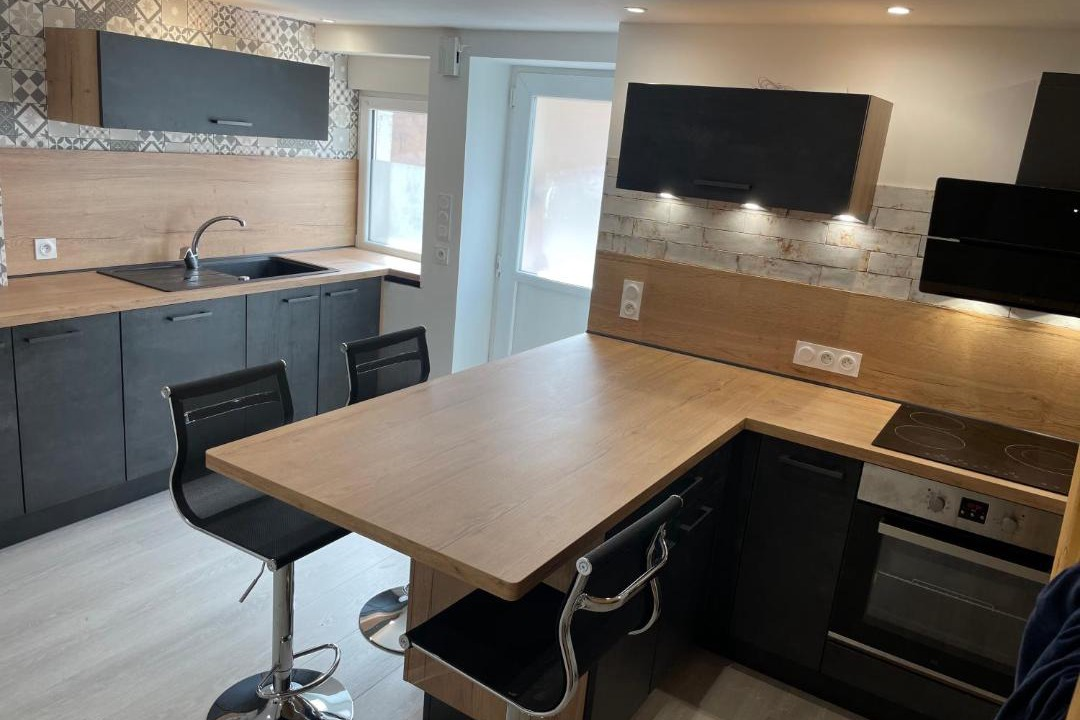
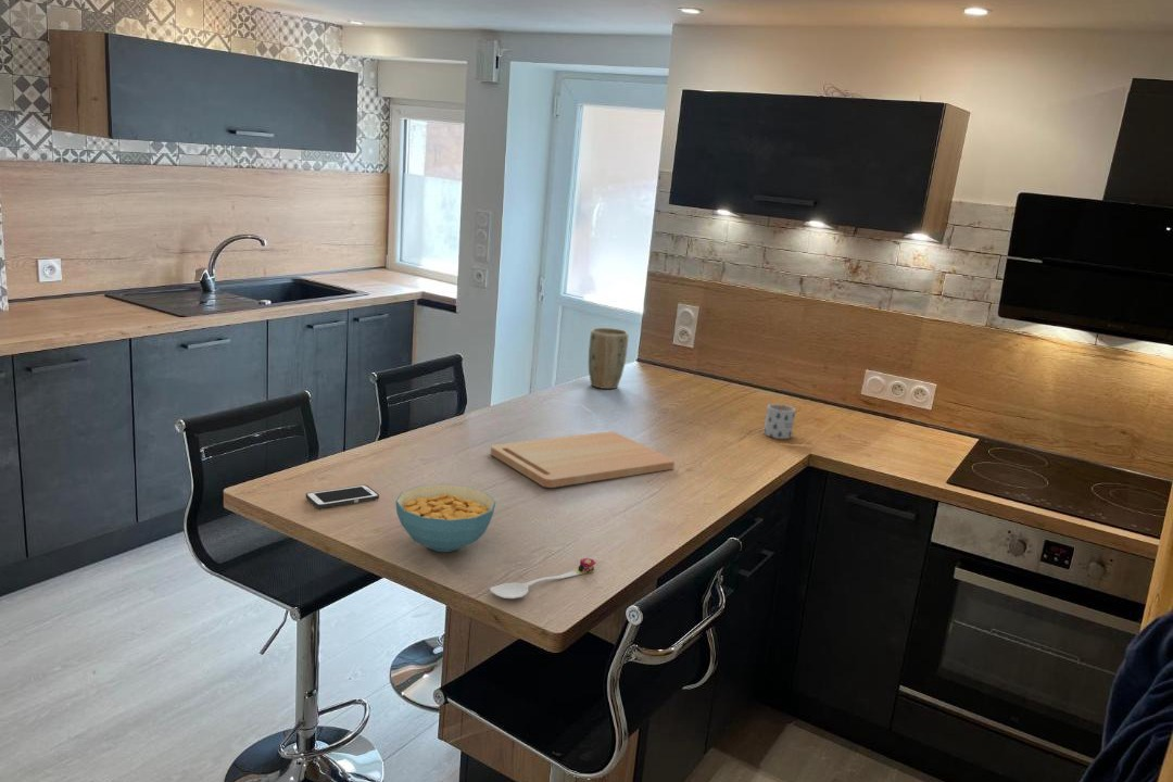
+ cell phone [305,484,380,509]
+ cereal bowl [394,483,496,553]
+ plant pot [588,327,629,390]
+ spoon [489,557,597,600]
+ cutting board [490,430,676,489]
+ mug [764,403,796,440]
